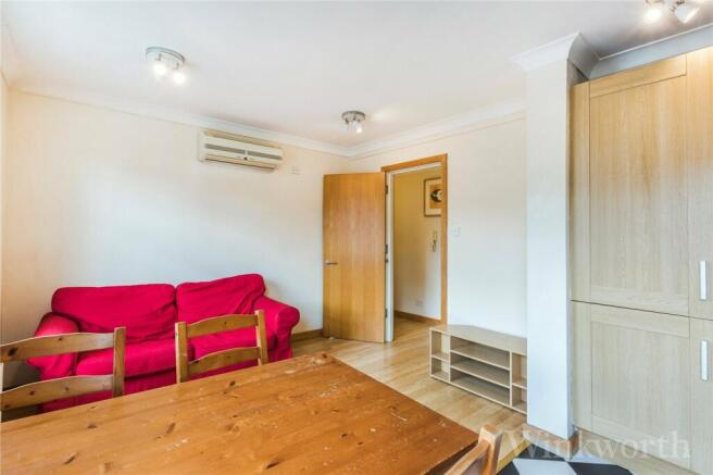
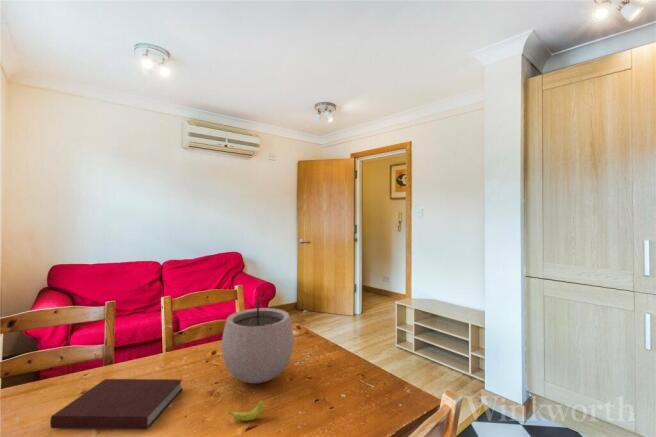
+ banana [226,399,264,422]
+ notebook [49,378,183,430]
+ plant pot [221,289,295,384]
